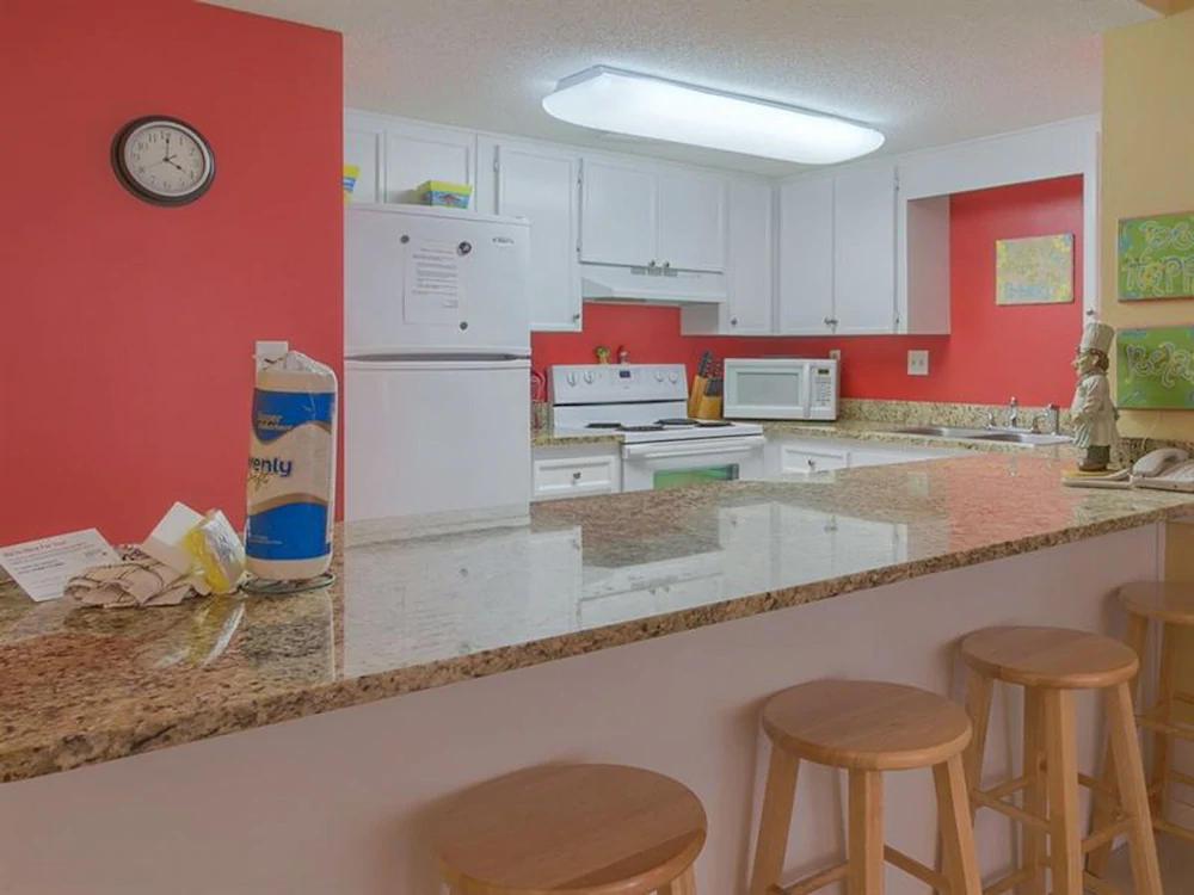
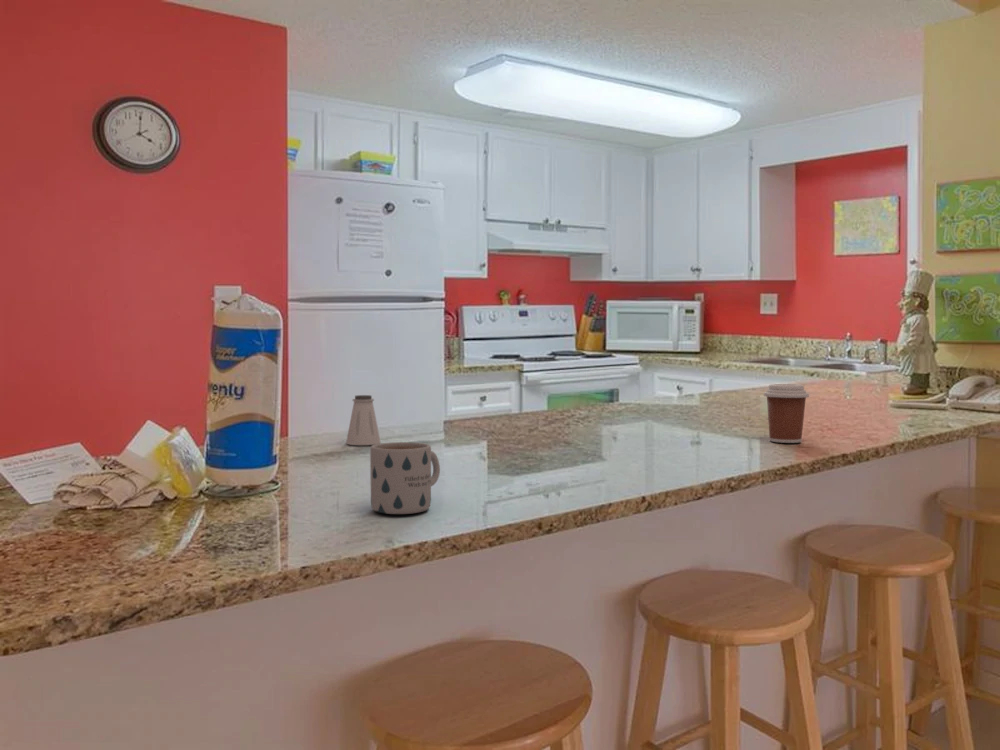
+ mug [369,441,441,515]
+ saltshaker [345,394,382,446]
+ coffee cup [763,383,810,444]
